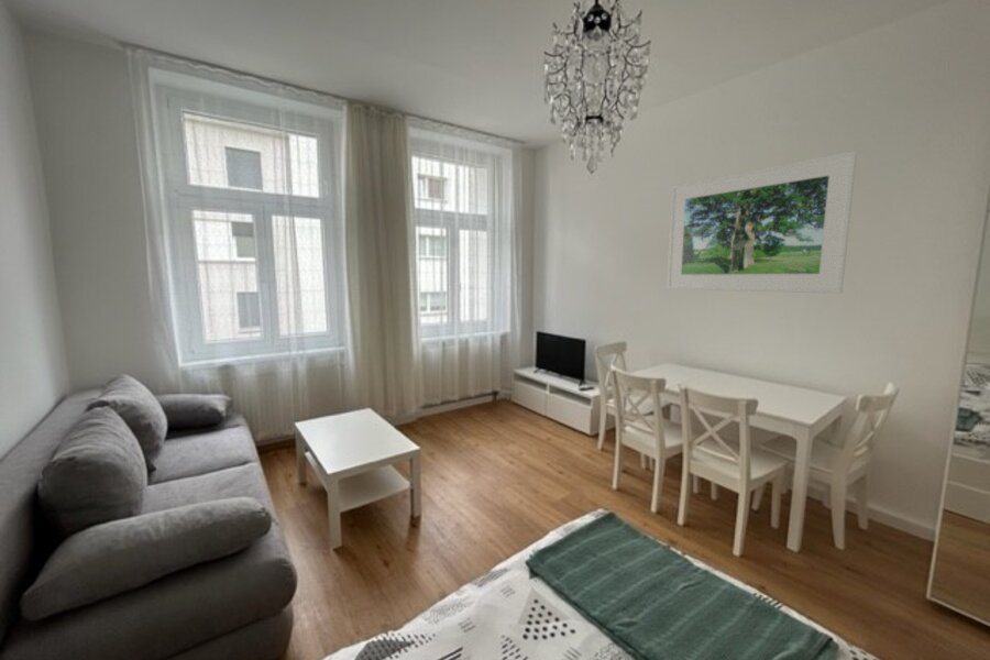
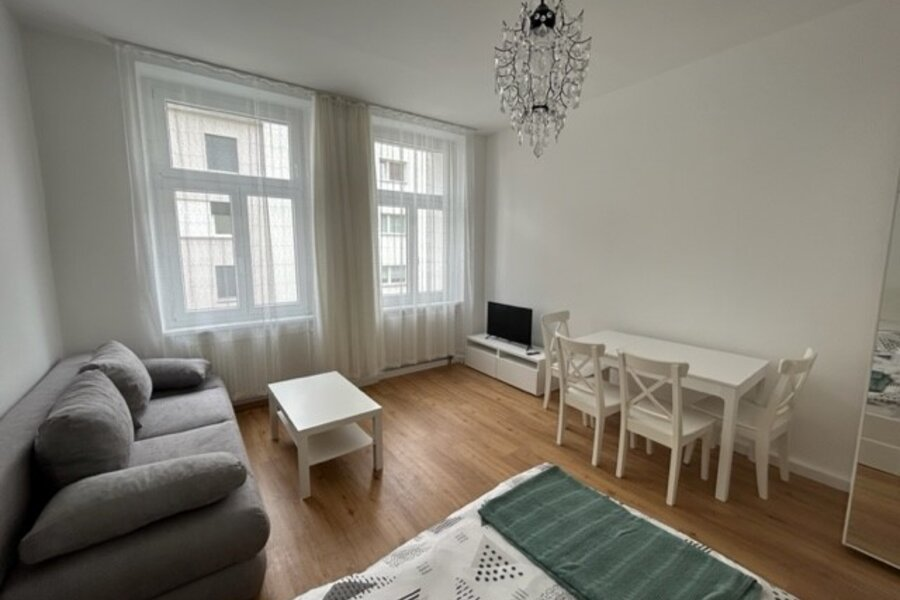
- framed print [666,150,858,295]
